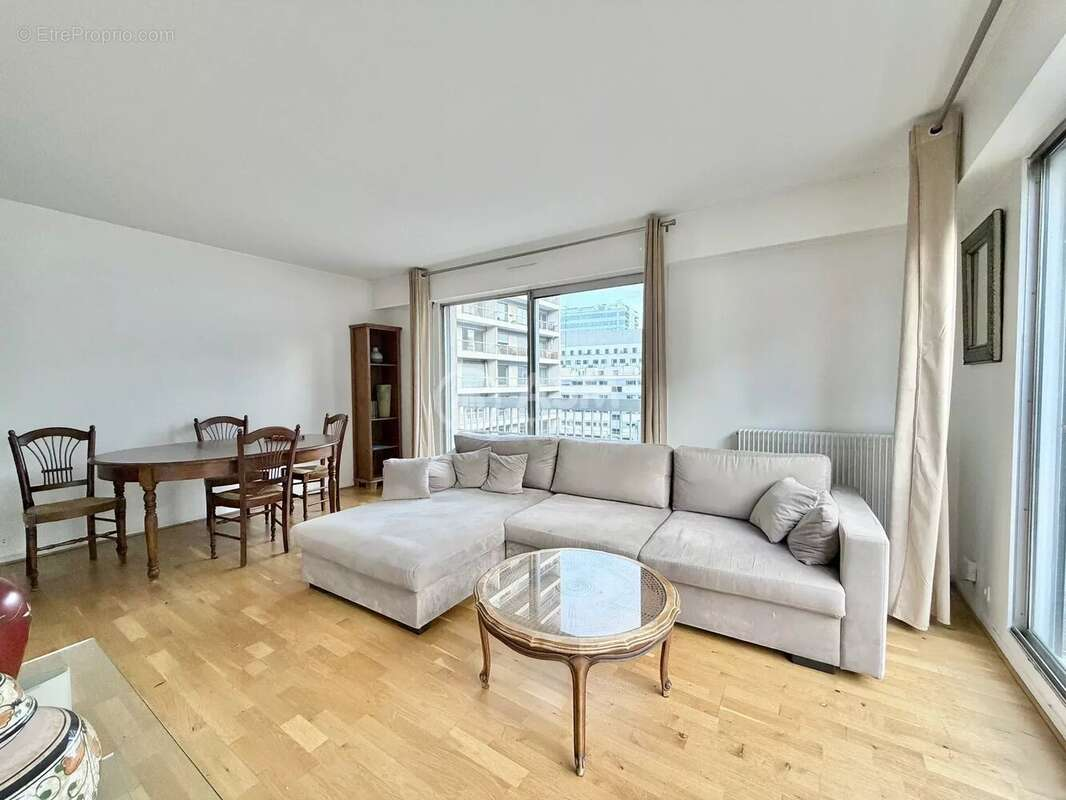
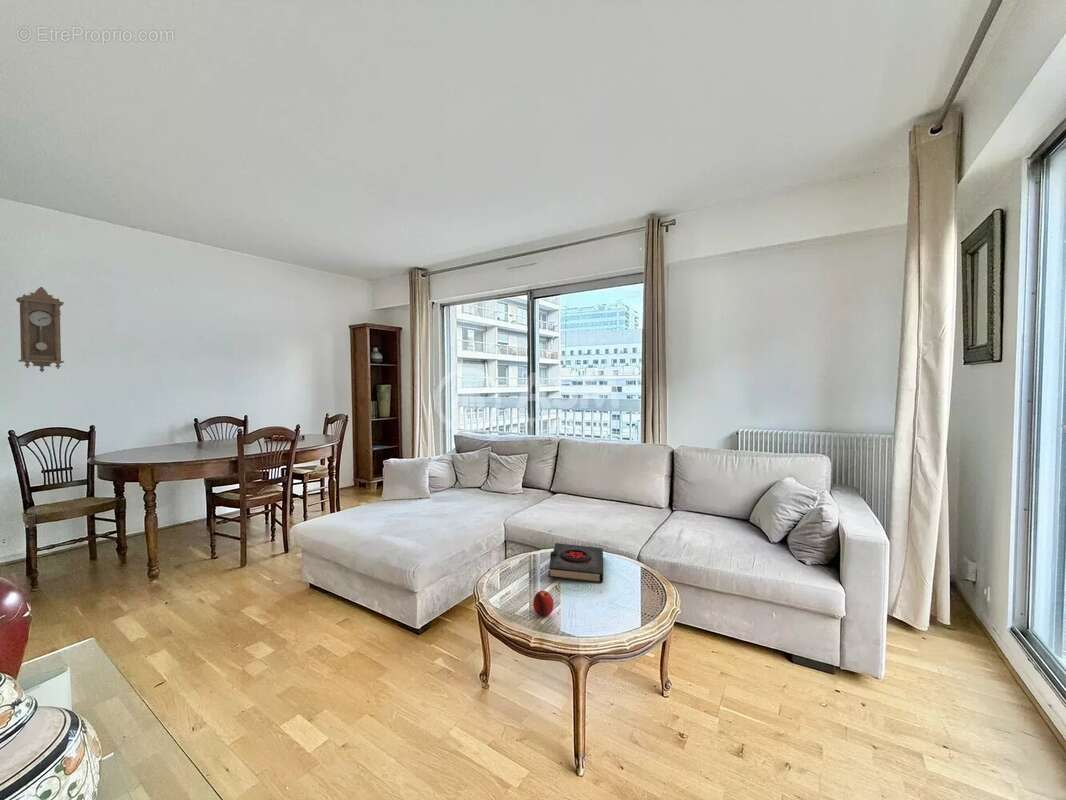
+ fruit [532,590,555,617]
+ book [547,542,604,584]
+ pendulum clock [15,286,65,373]
